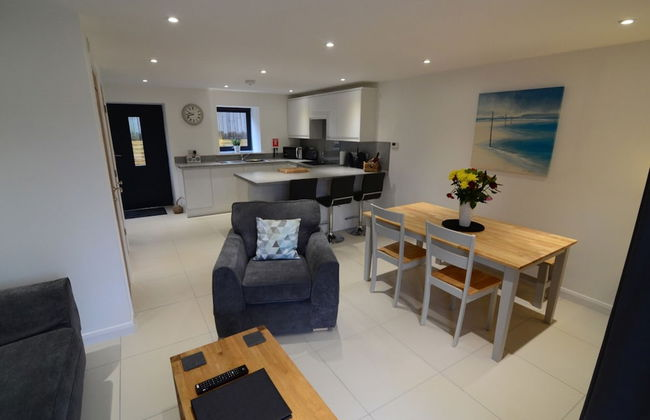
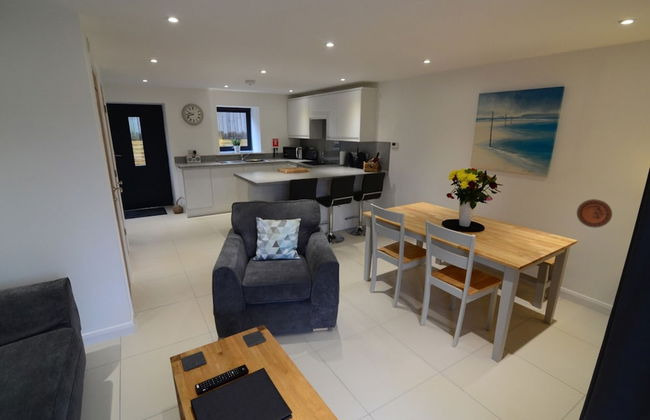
+ decorative plate [576,198,613,229]
